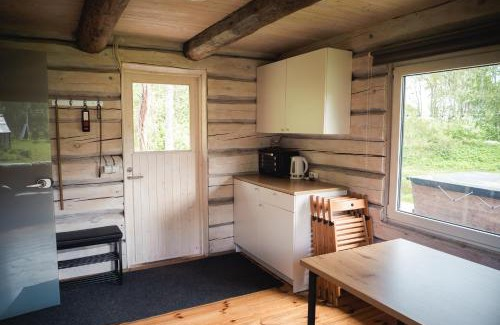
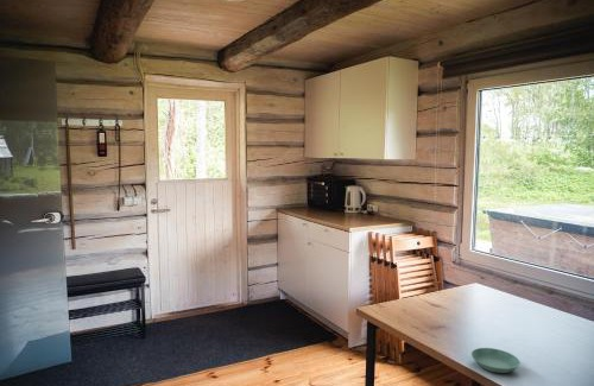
+ saucer [470,347,522,374]
